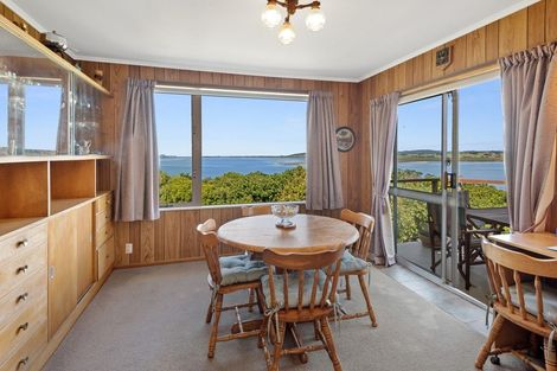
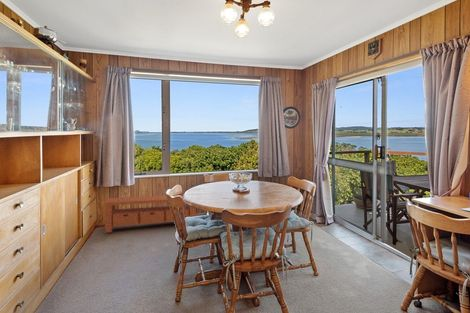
+ tv stand [104,195,196,234]
